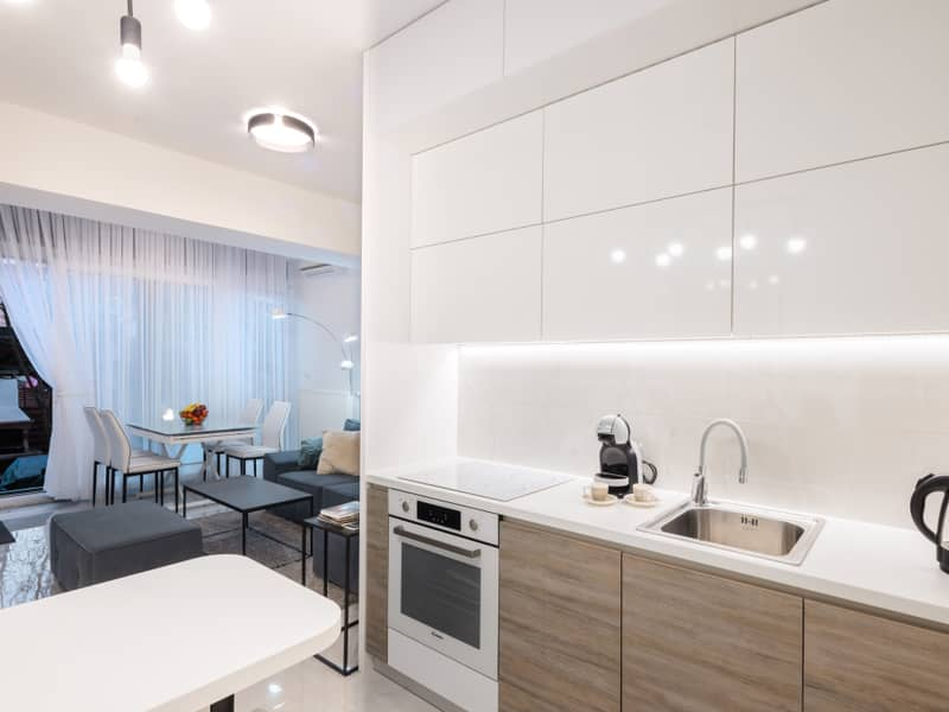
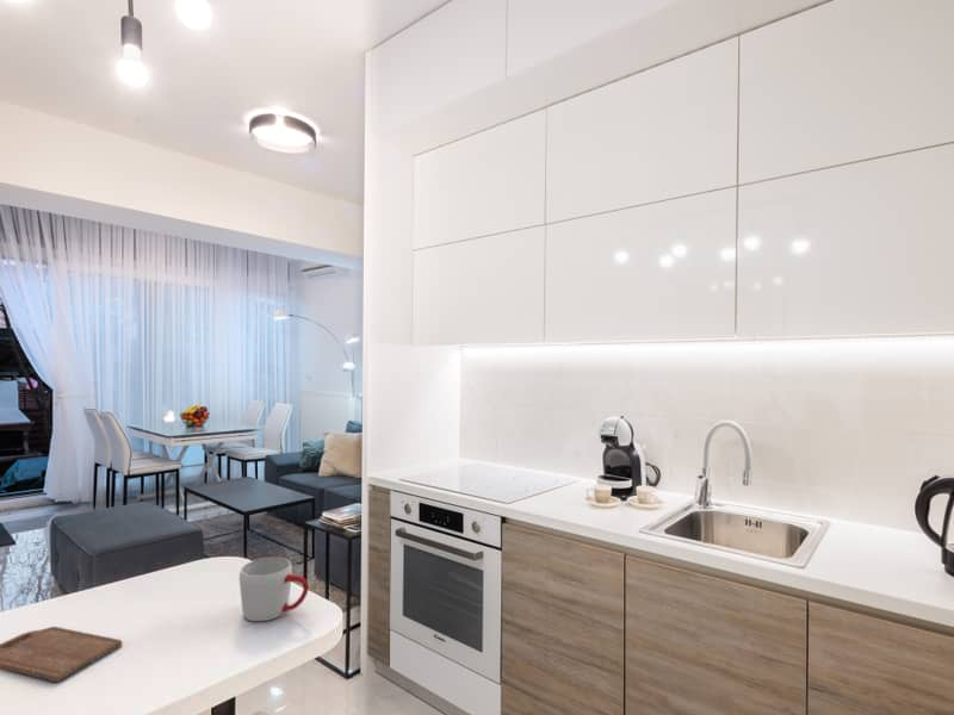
+ cutting board [0,626,123,683]
+ mug [238,557,310,622]
